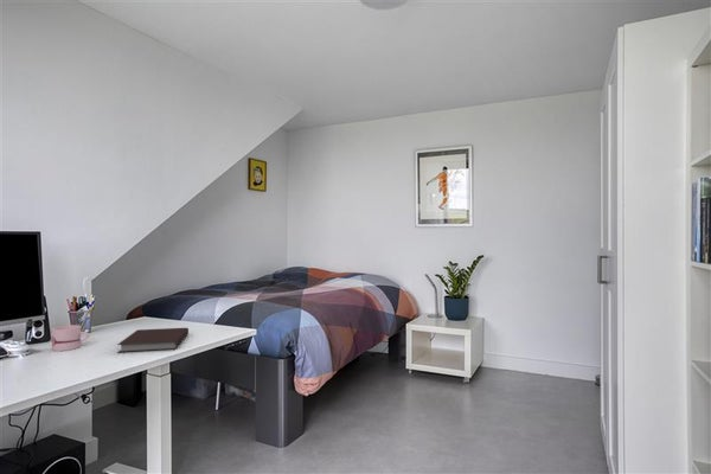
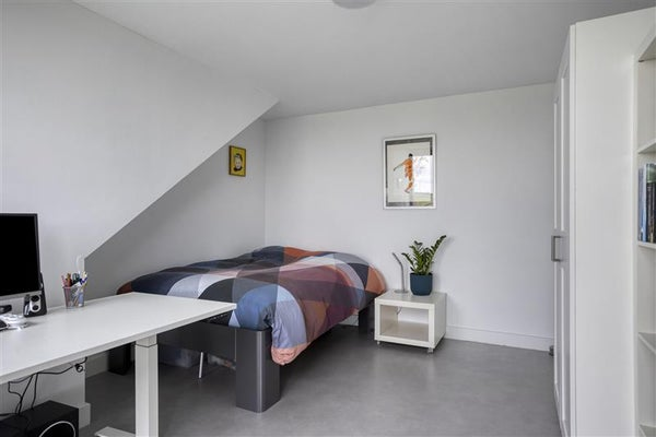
- mug [51,324,90,352]
- notebook [116,327,190,354]
